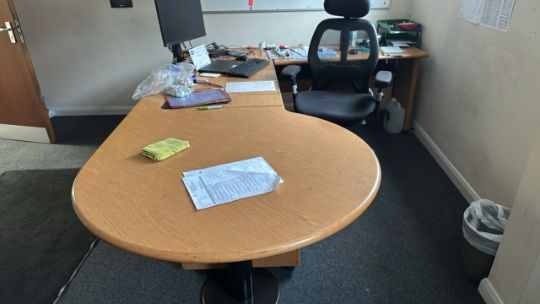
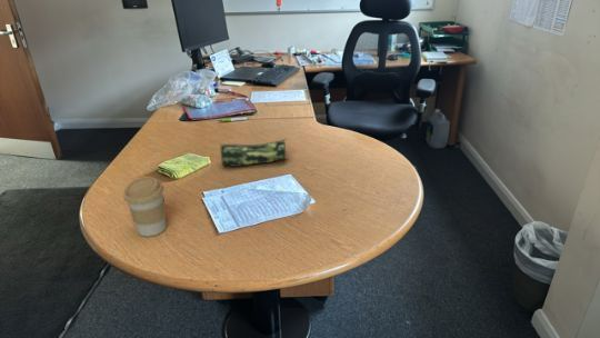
+ coffee cup [122,176,168,238]
+ pencil case [220,138,288,168]
